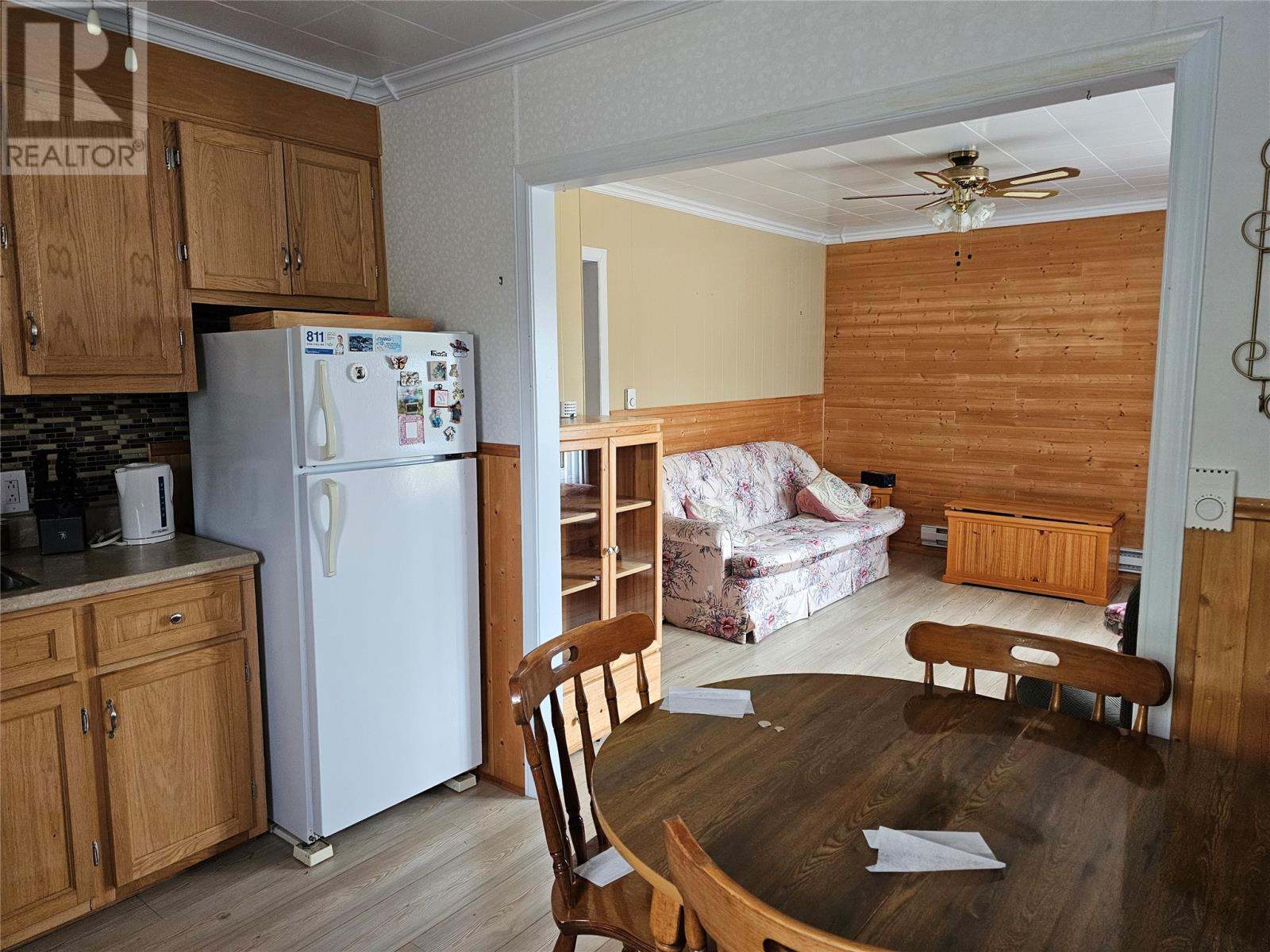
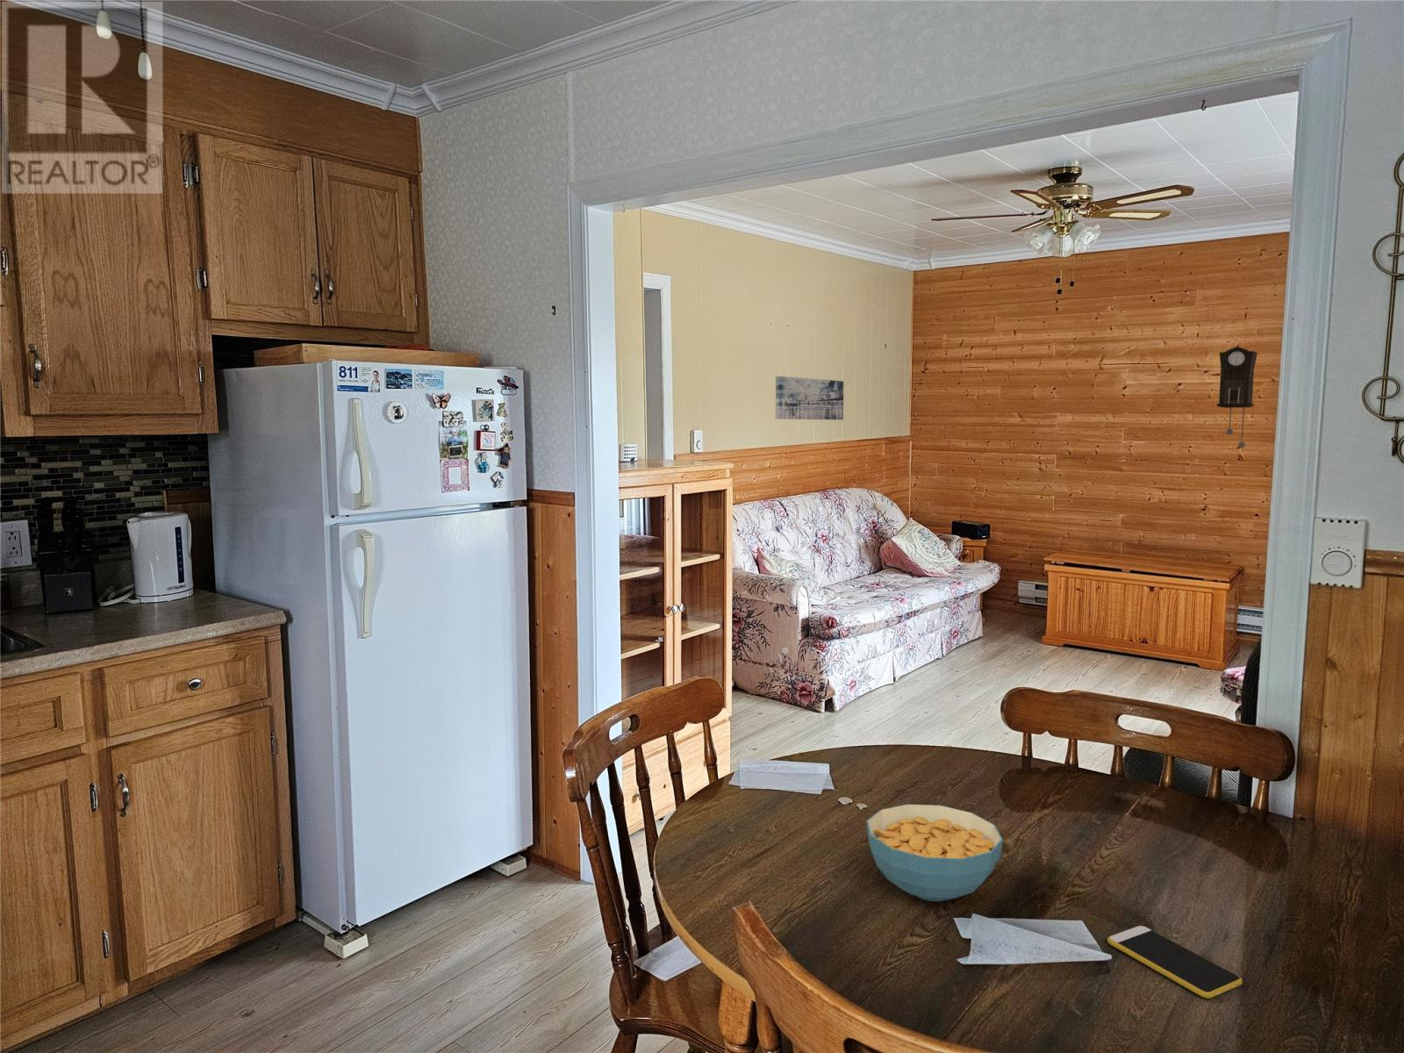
+ smartphone [1107,925,1244,1000]
+ wall art [775,376,845,420]
+ cereal bowl [866,803,1004,903]
+ pendulum clock [1216,346,1258,448]
